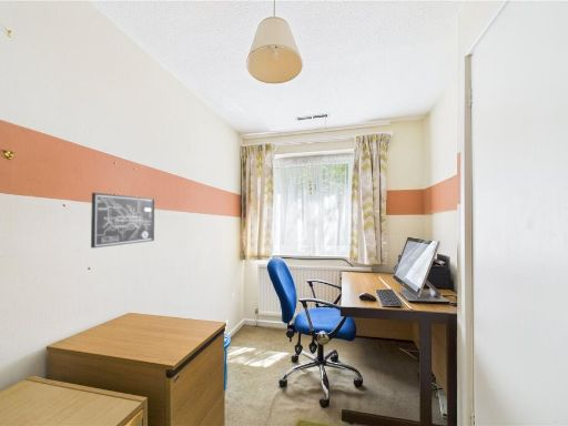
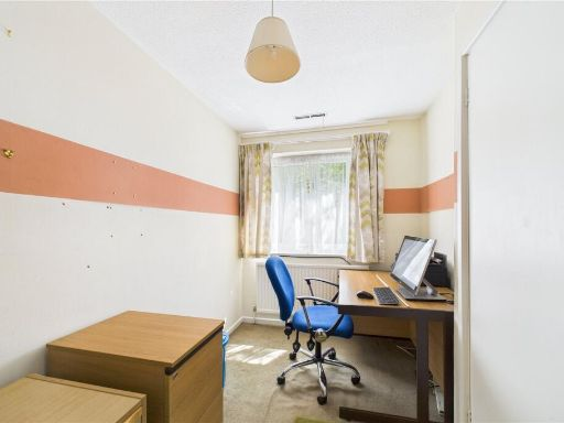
- wall art [90,192,155,250]
